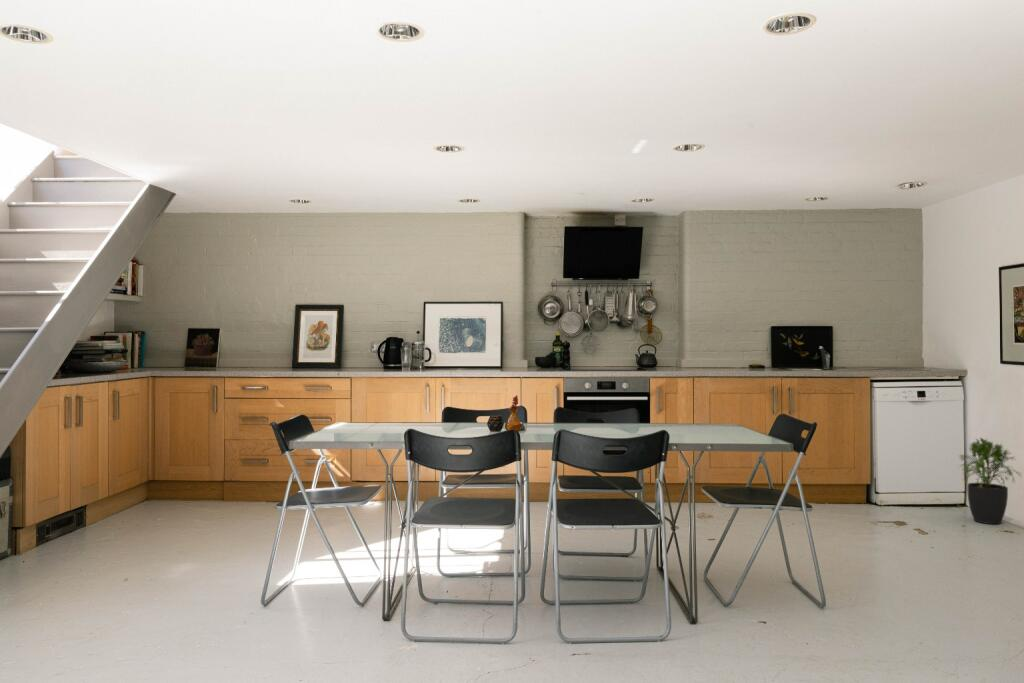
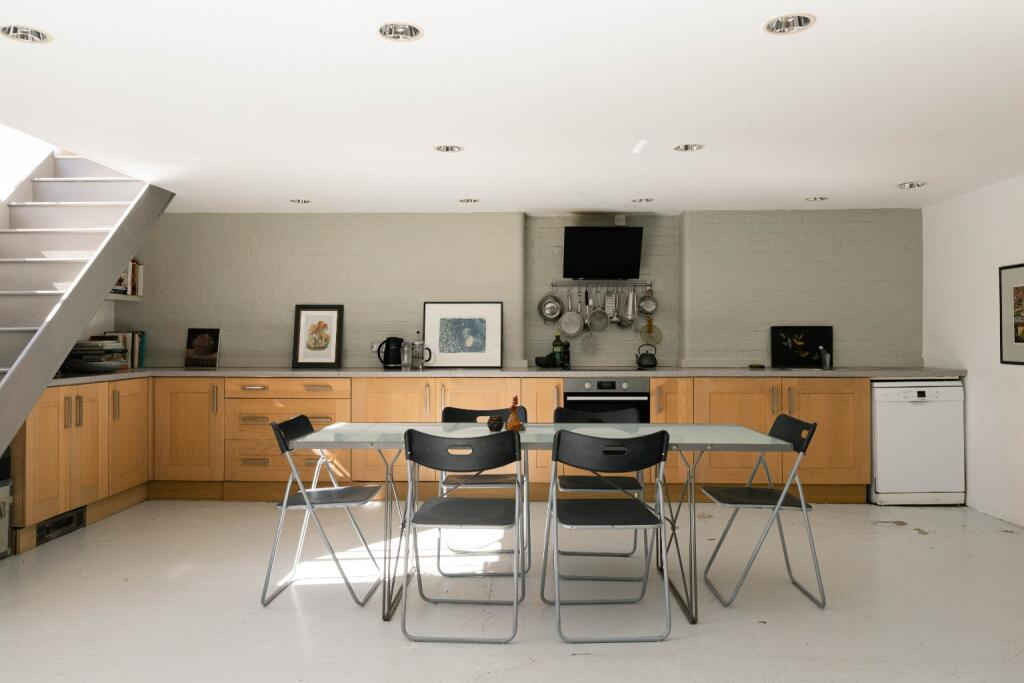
- potted plant [957,436,1022,525]
